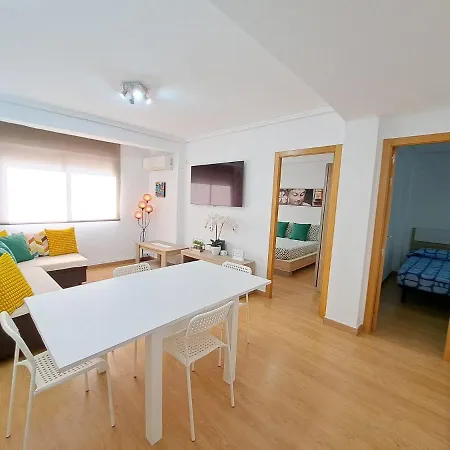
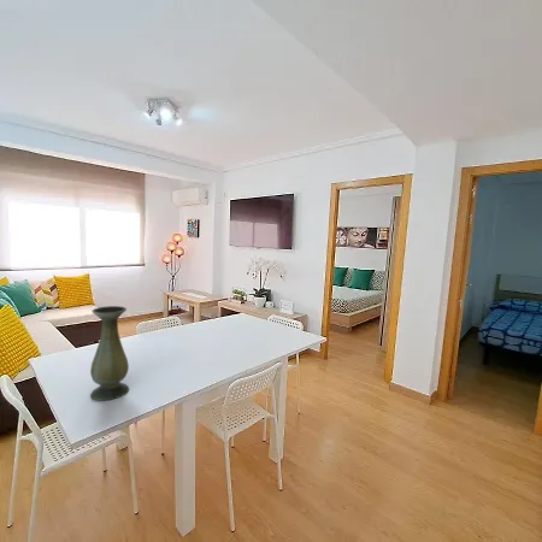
+ vase [89,305,130,402]
